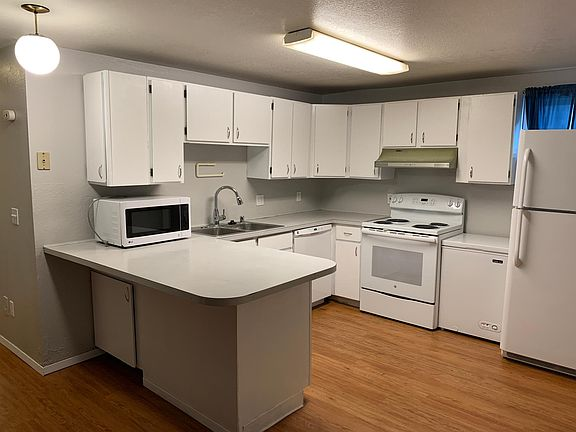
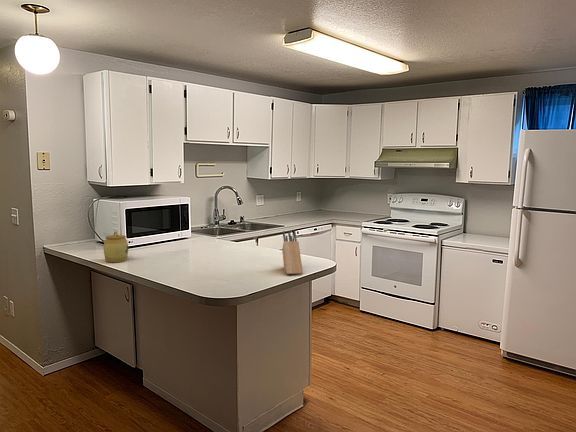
+ knife block [281,230,304,275]
+ jar [103,230,129,263]
